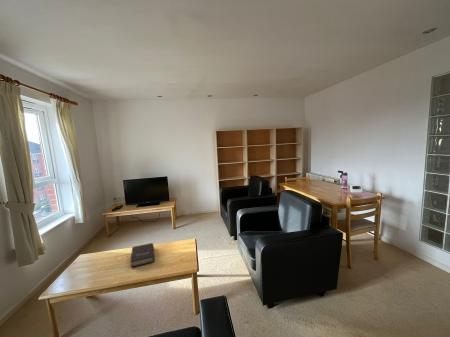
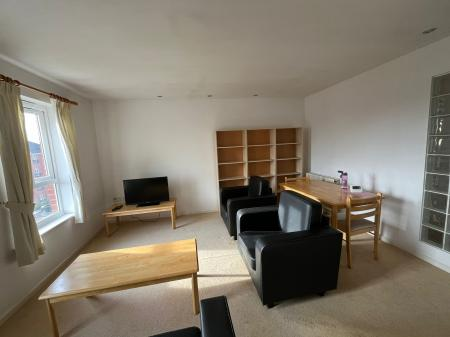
- book [130,242,156,269]
